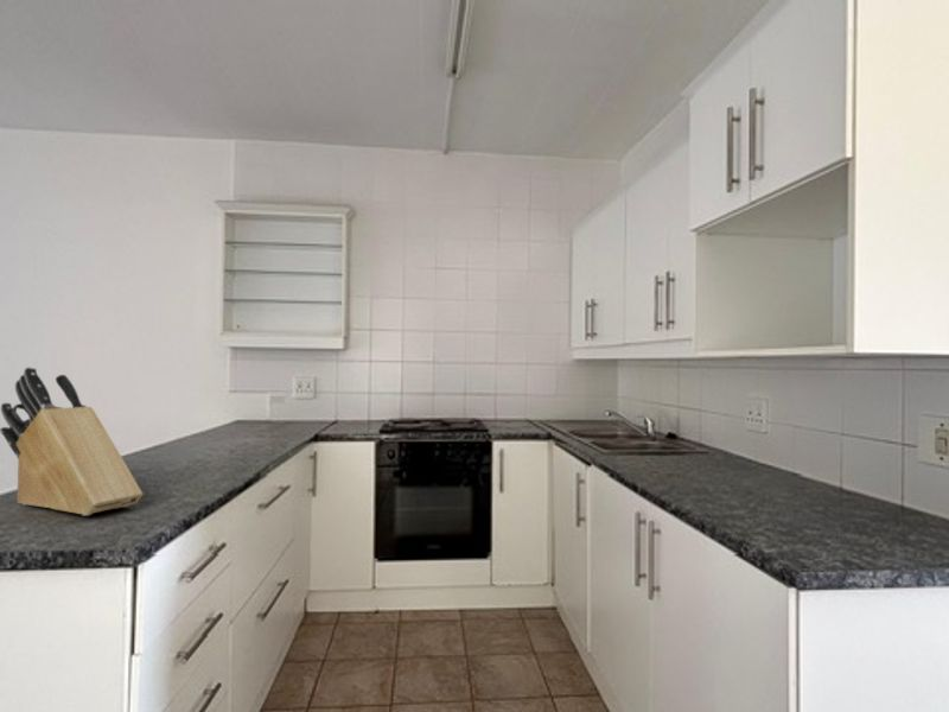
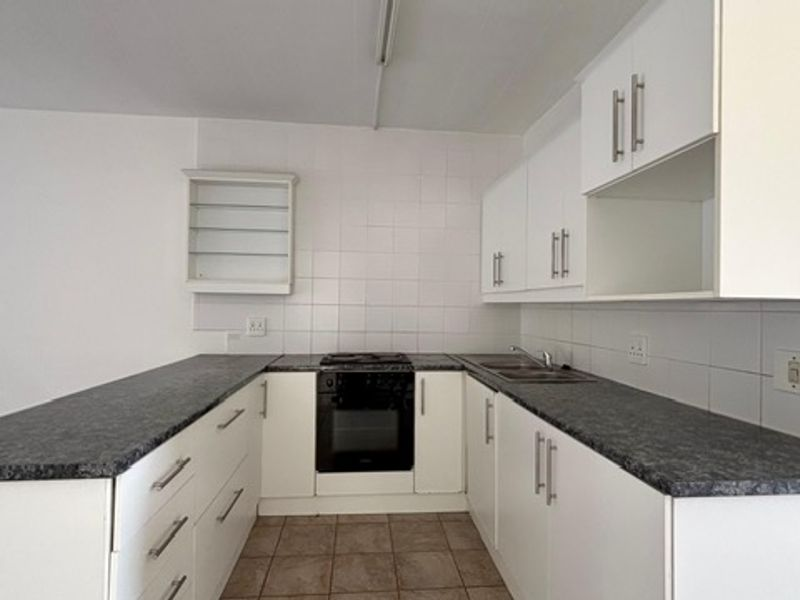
- knife block [0,365,145,517]
